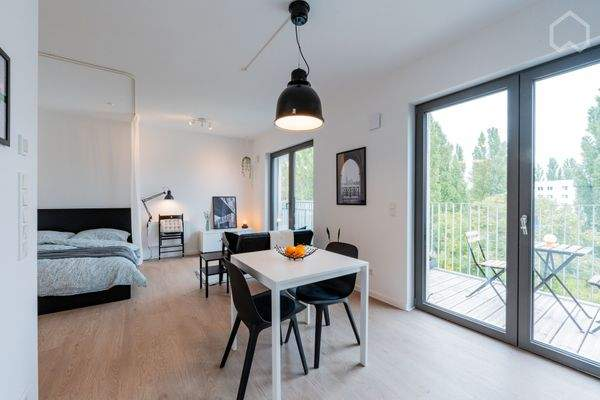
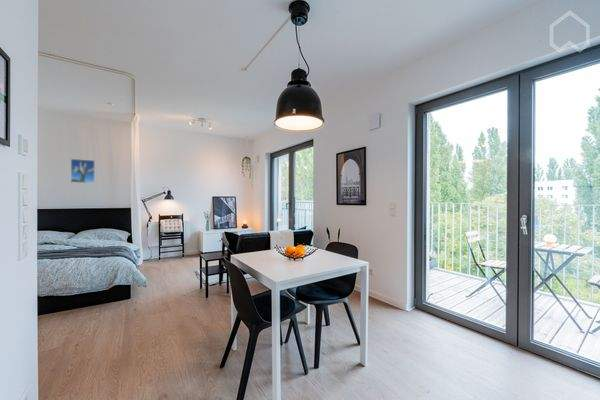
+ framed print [70,158,96,184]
